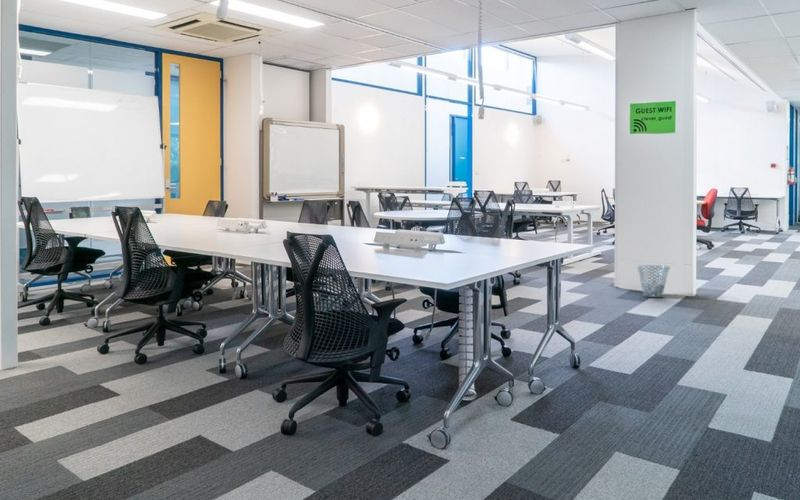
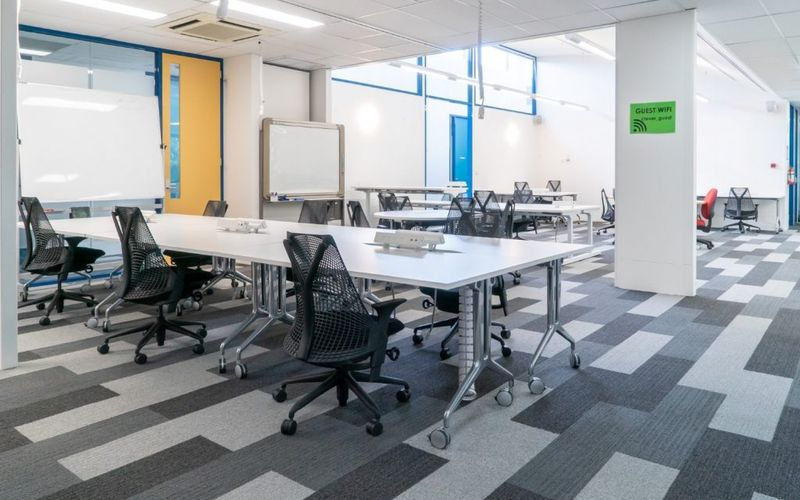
- waste basket [636,264,671,298]
